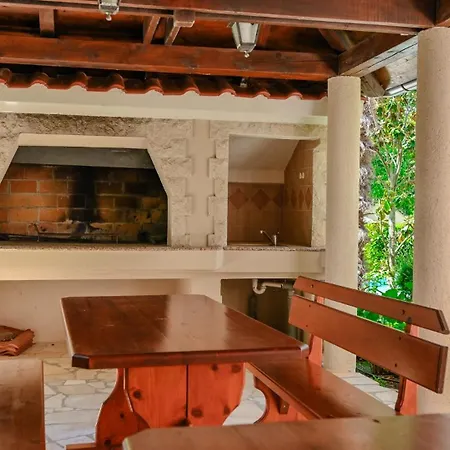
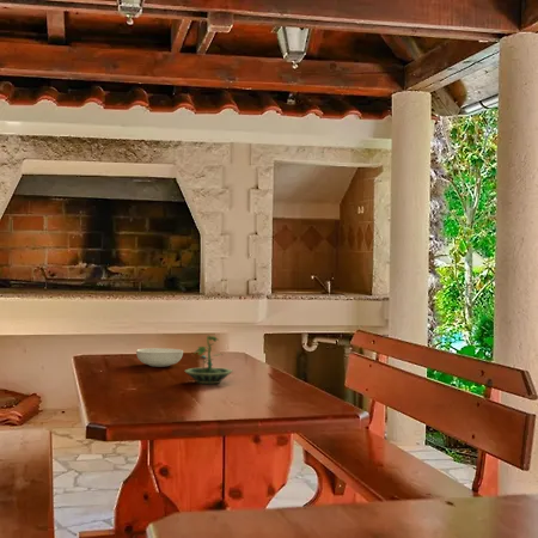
+ terrarium [183,335,234,385]
+ serving bowl [135,347,184,368]
